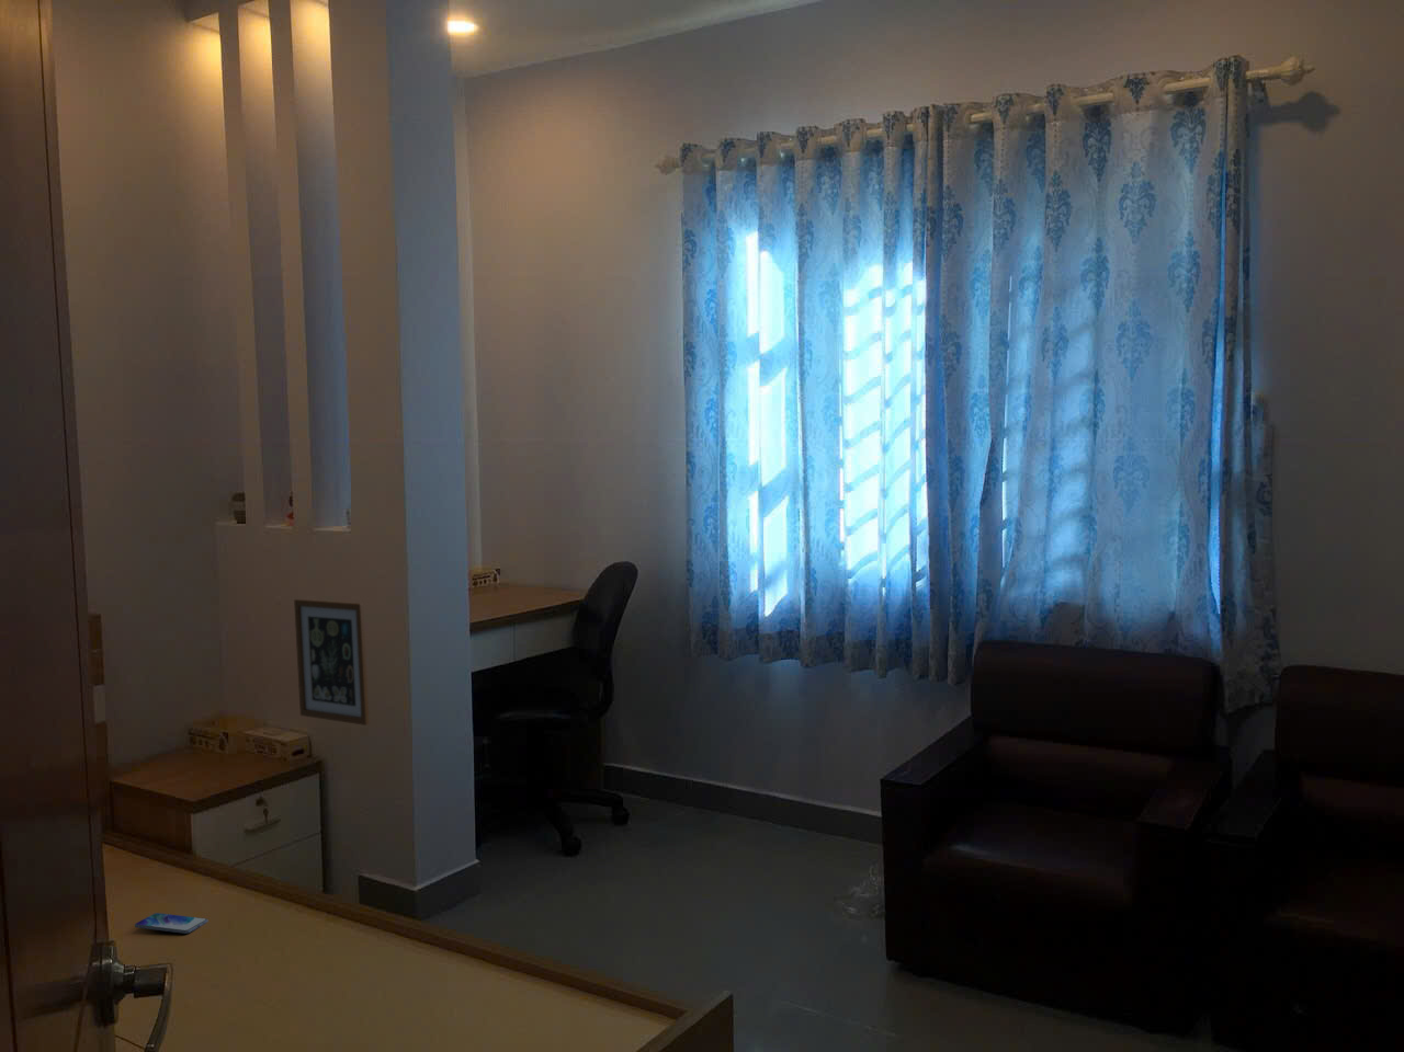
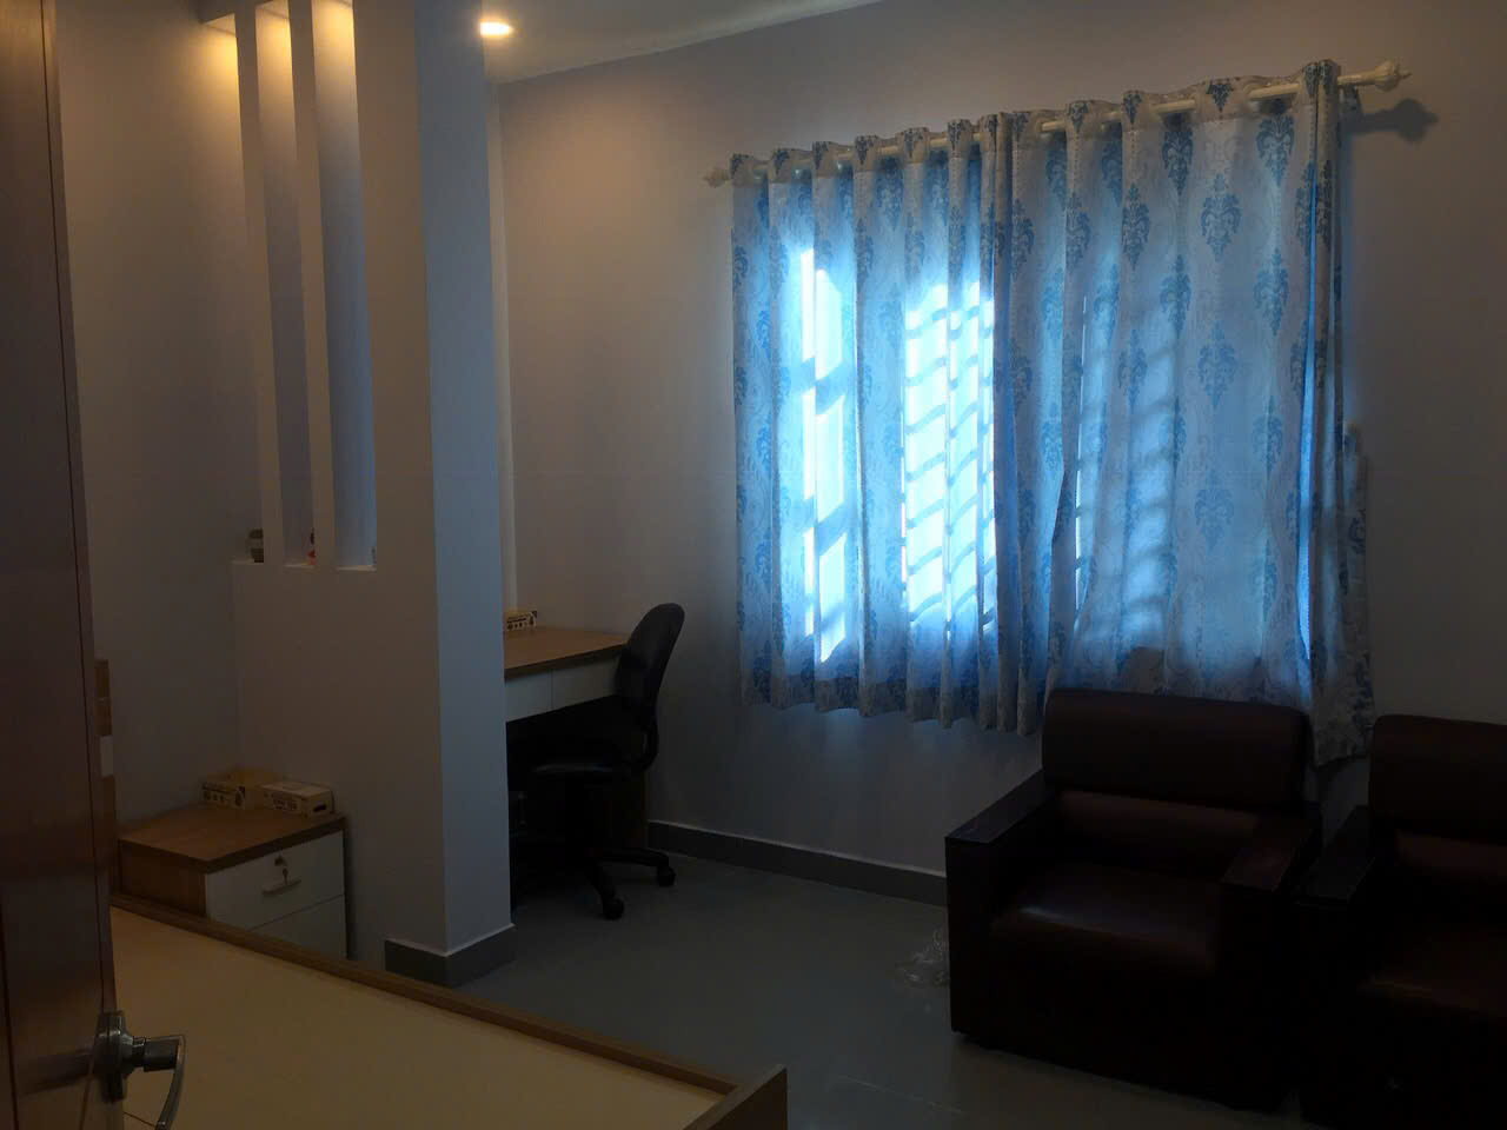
- wall art [293,598,370,726]
- smartphone [134,912,209,935]
